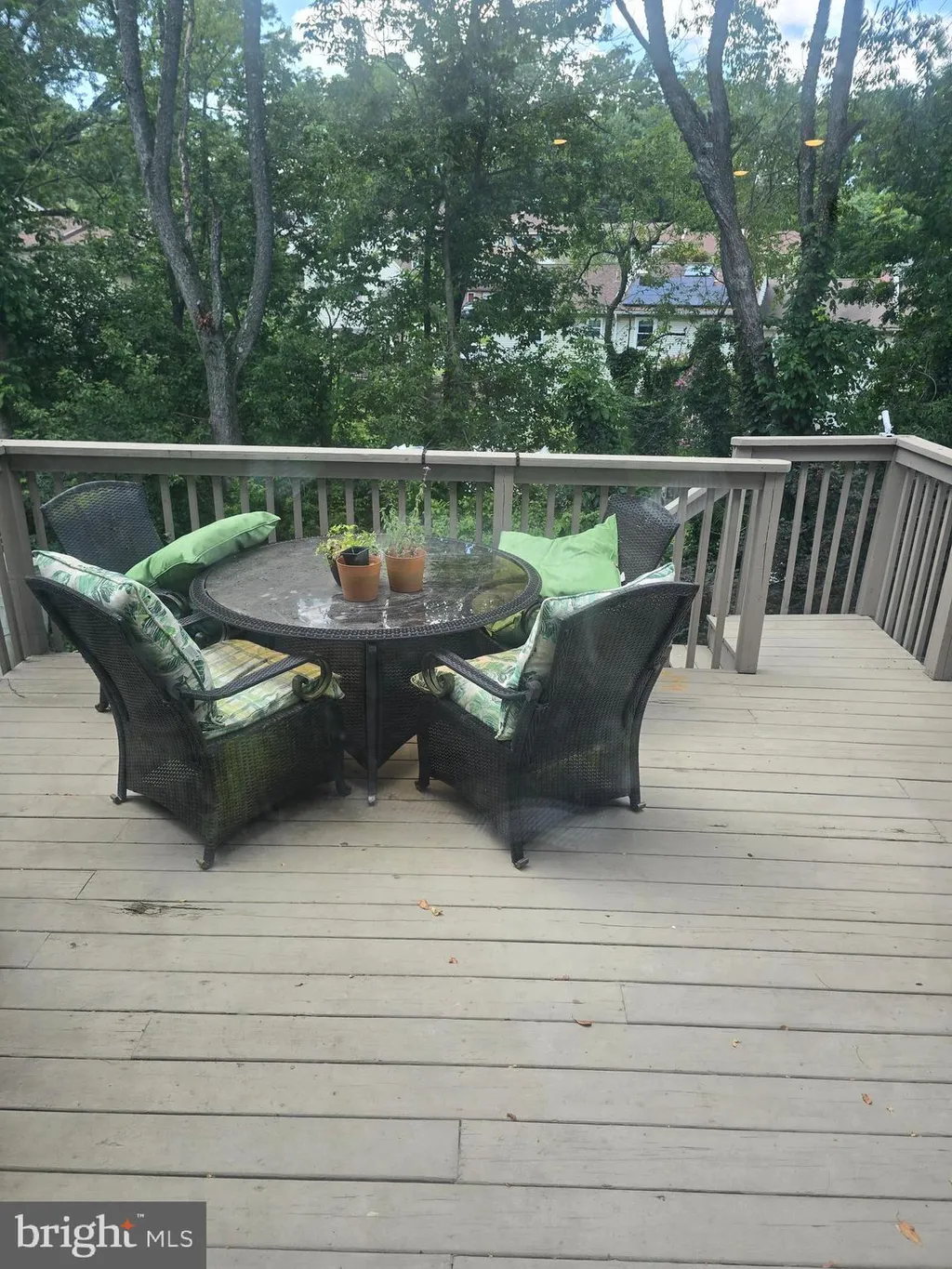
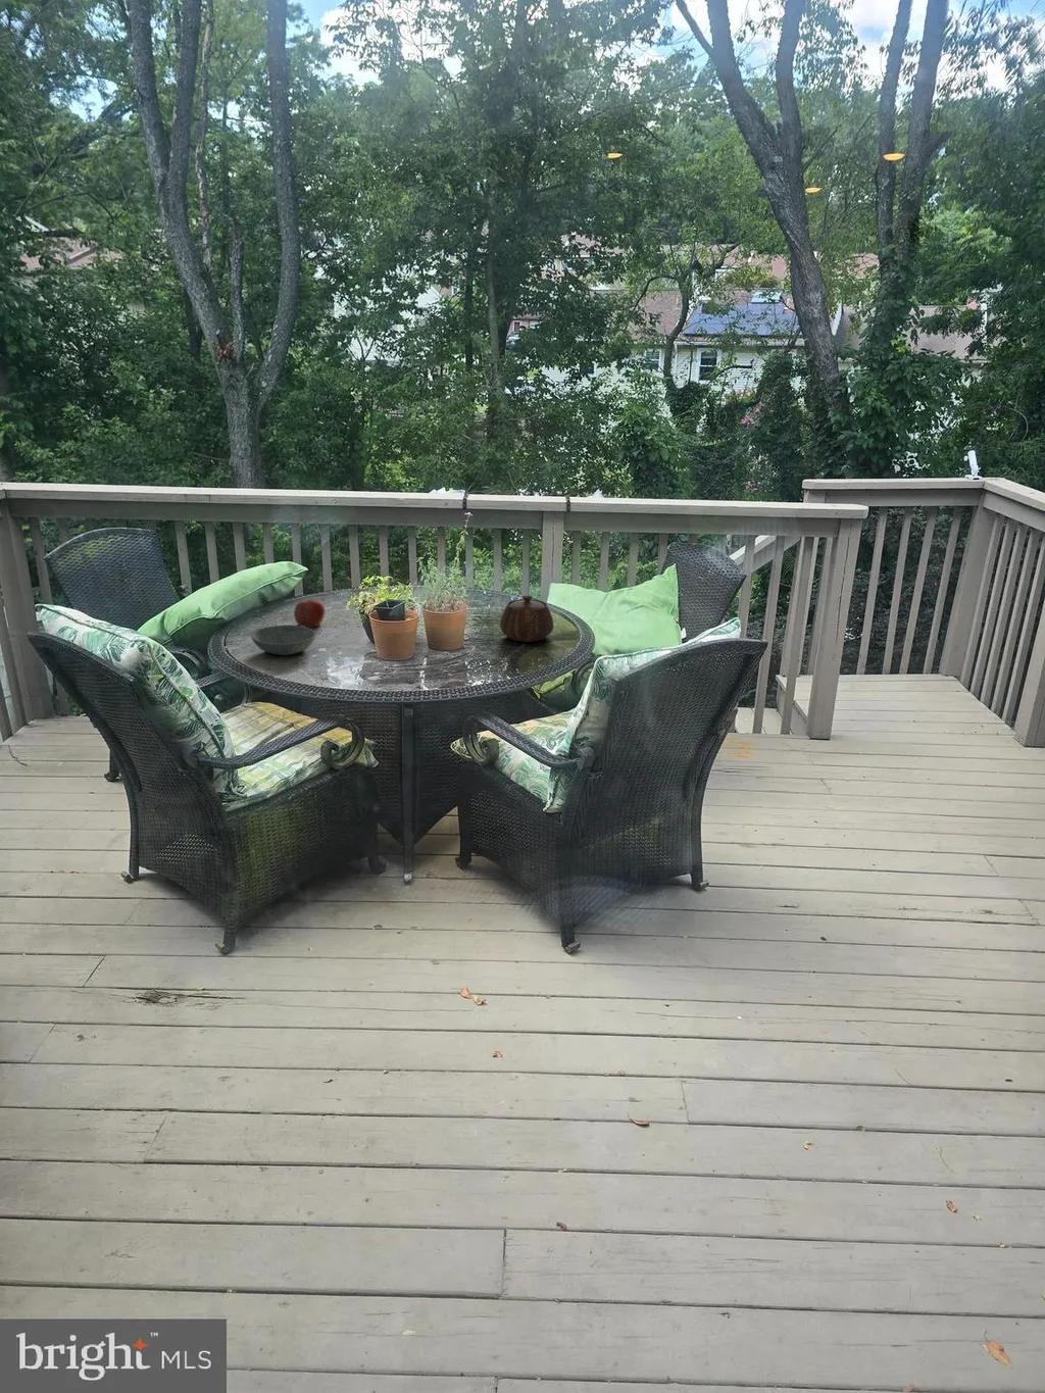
+ teapot [499,594,554,643]
+ apple [293,599,327,629]
+ bowl [250,625,317,656]
